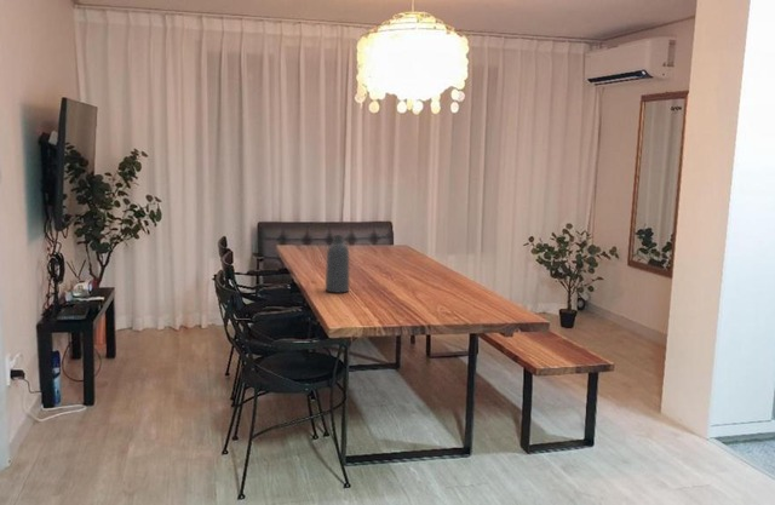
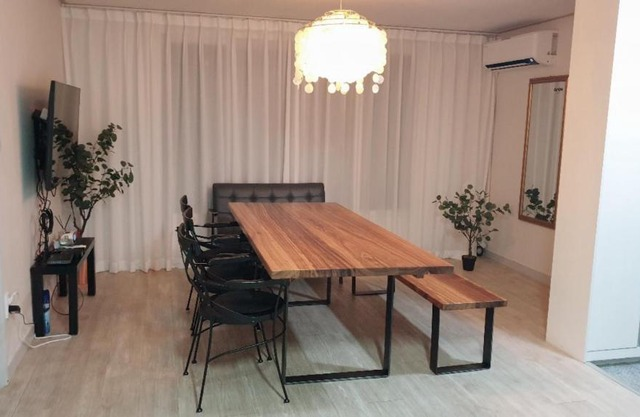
- vase [325,234,350,294]
